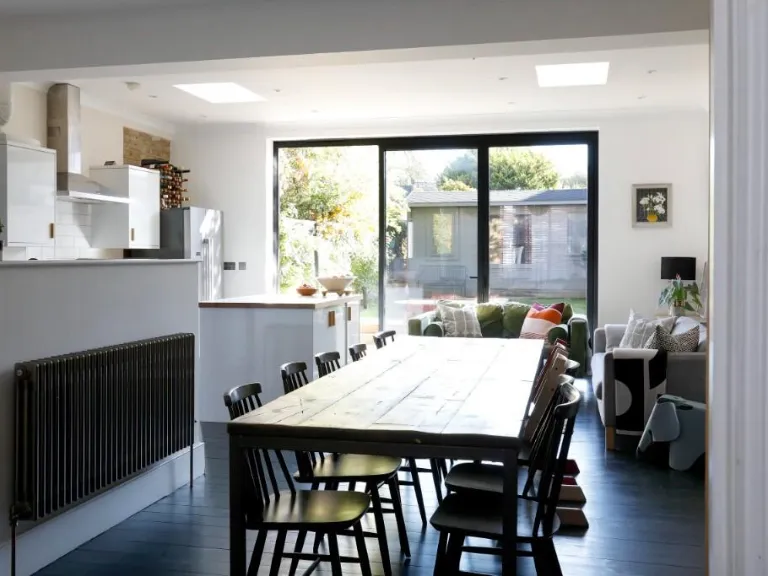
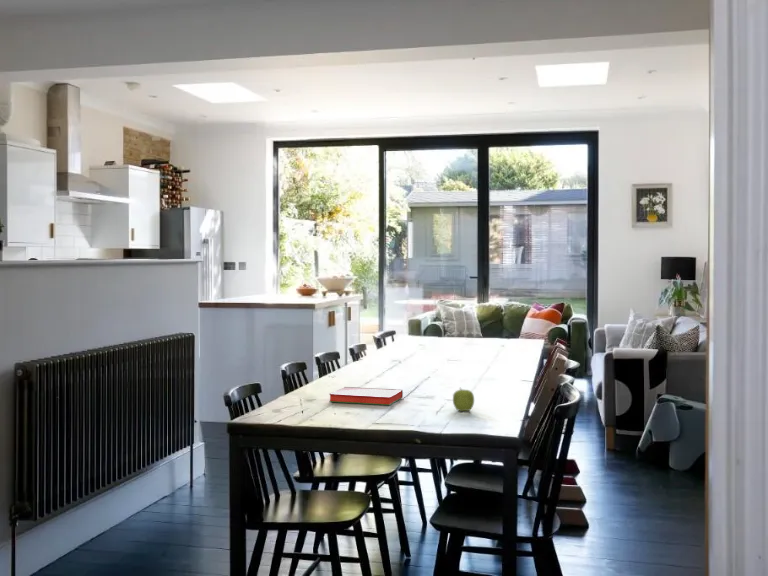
+ fruit [452,387,475,412]
+ hardback book [328,386,404,406]
